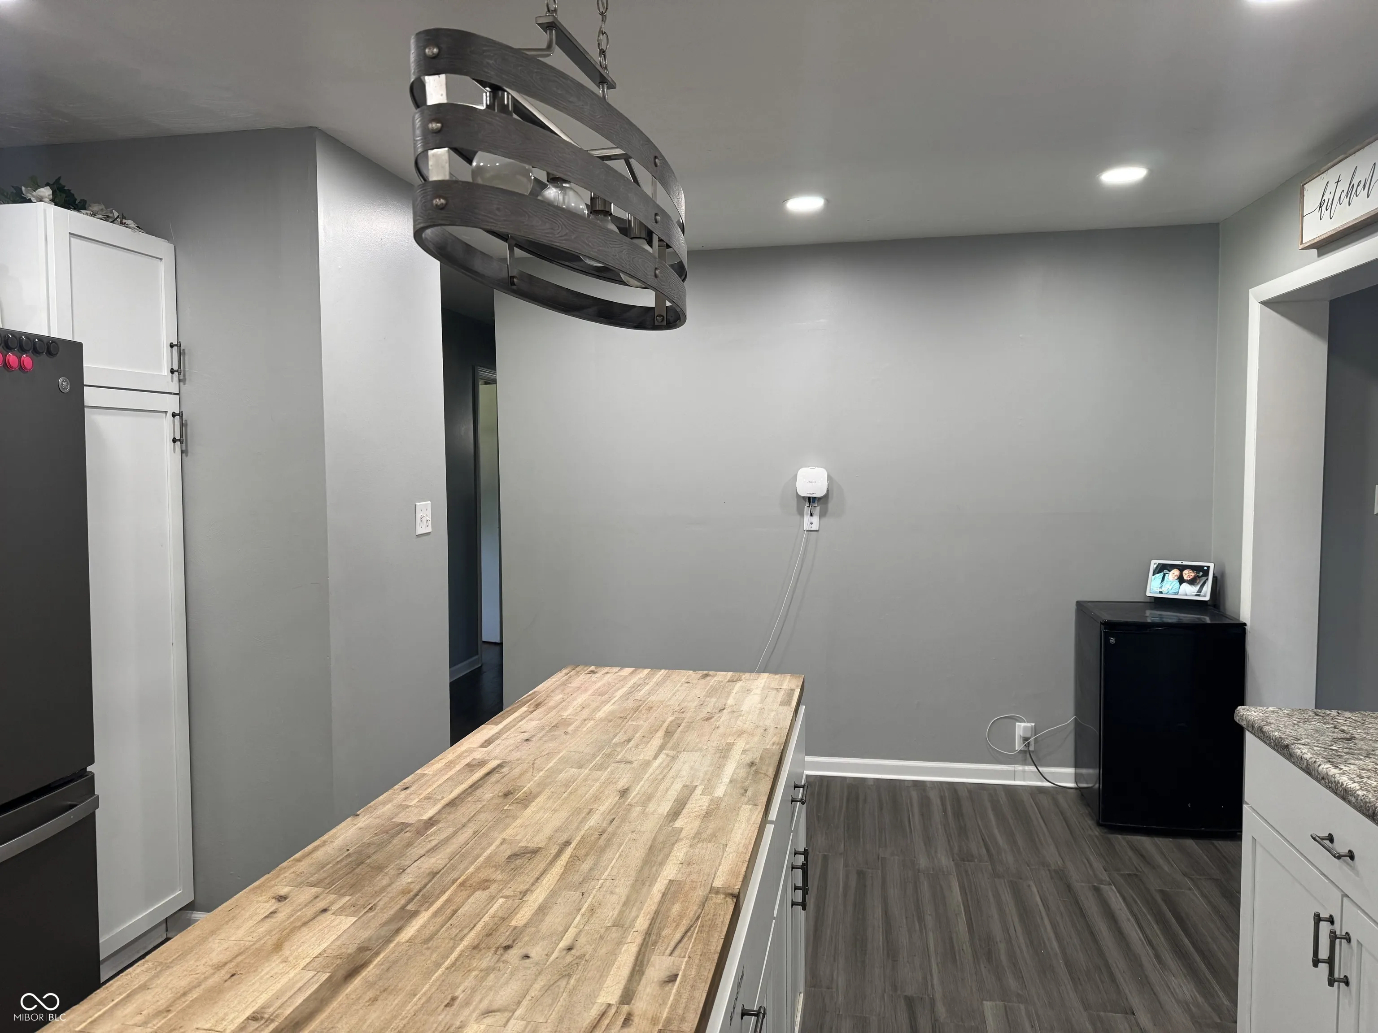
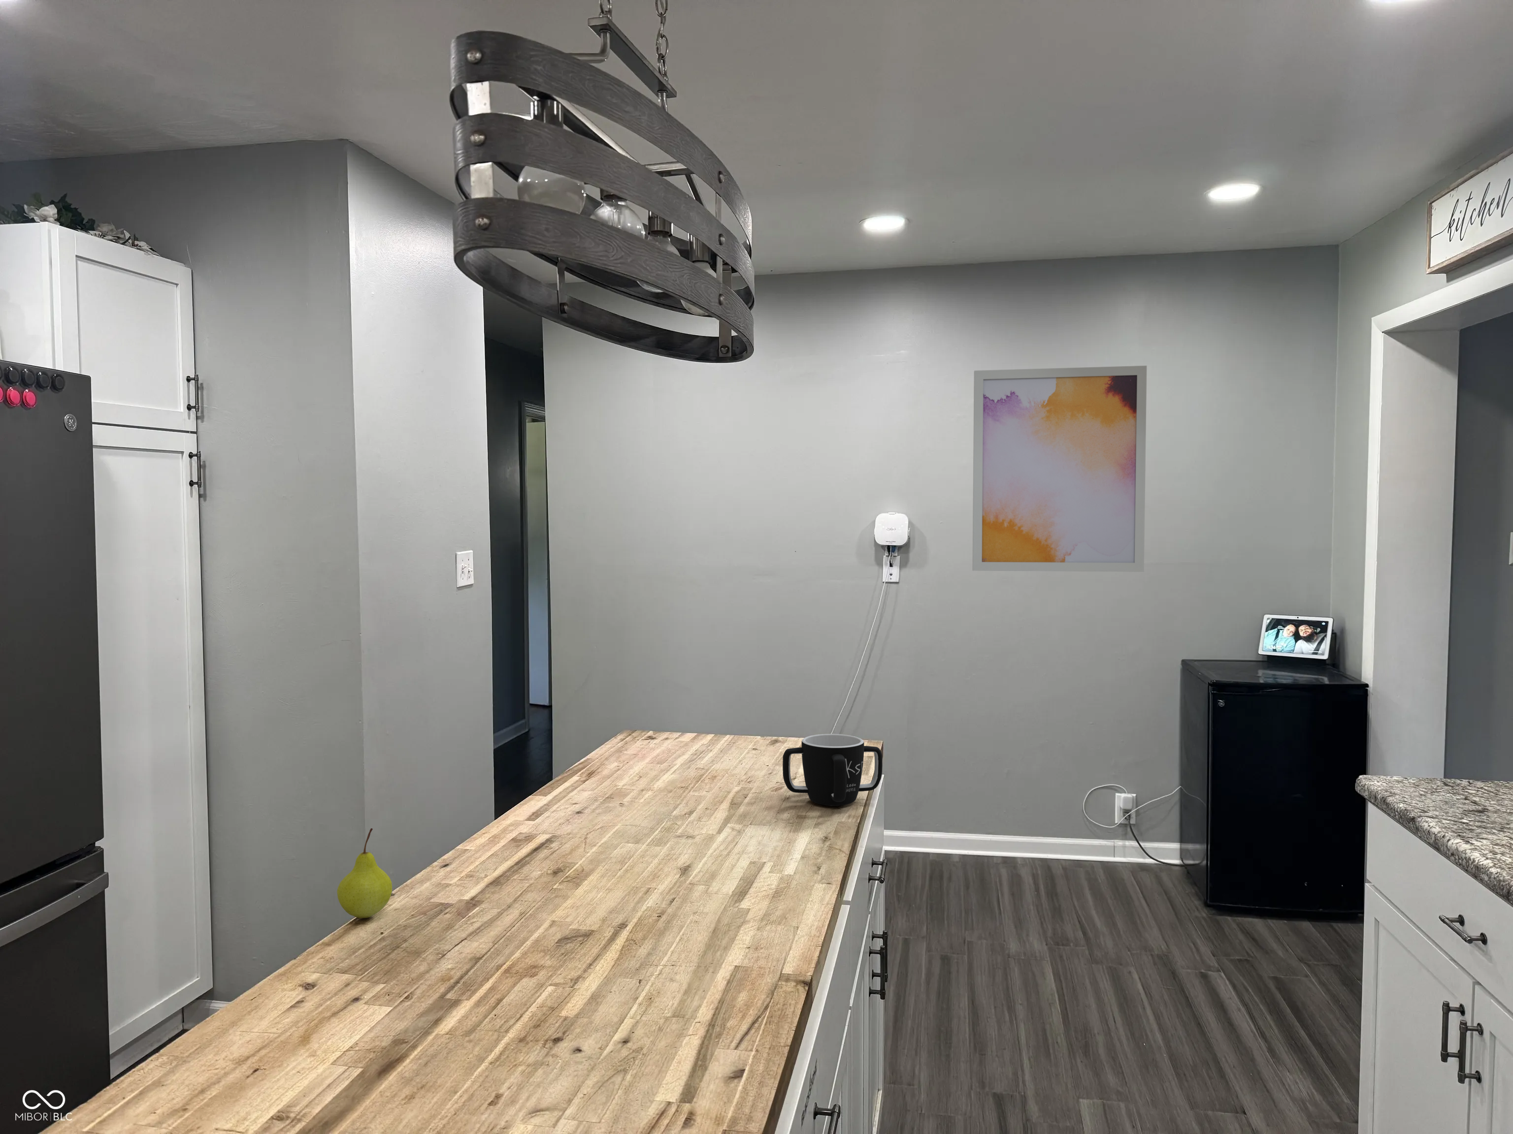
+ fruit [336,828,392,918]
+ wall art [972,366,1147,573]
+ mug [782,734,883,806]
